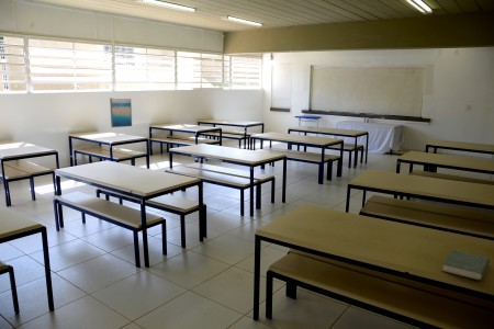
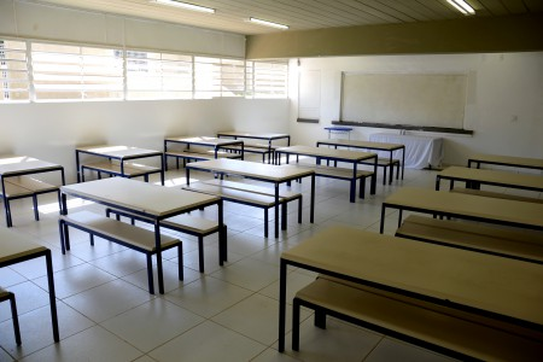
- wall art [109,97,133,128]
- book [441,249,491,282]
